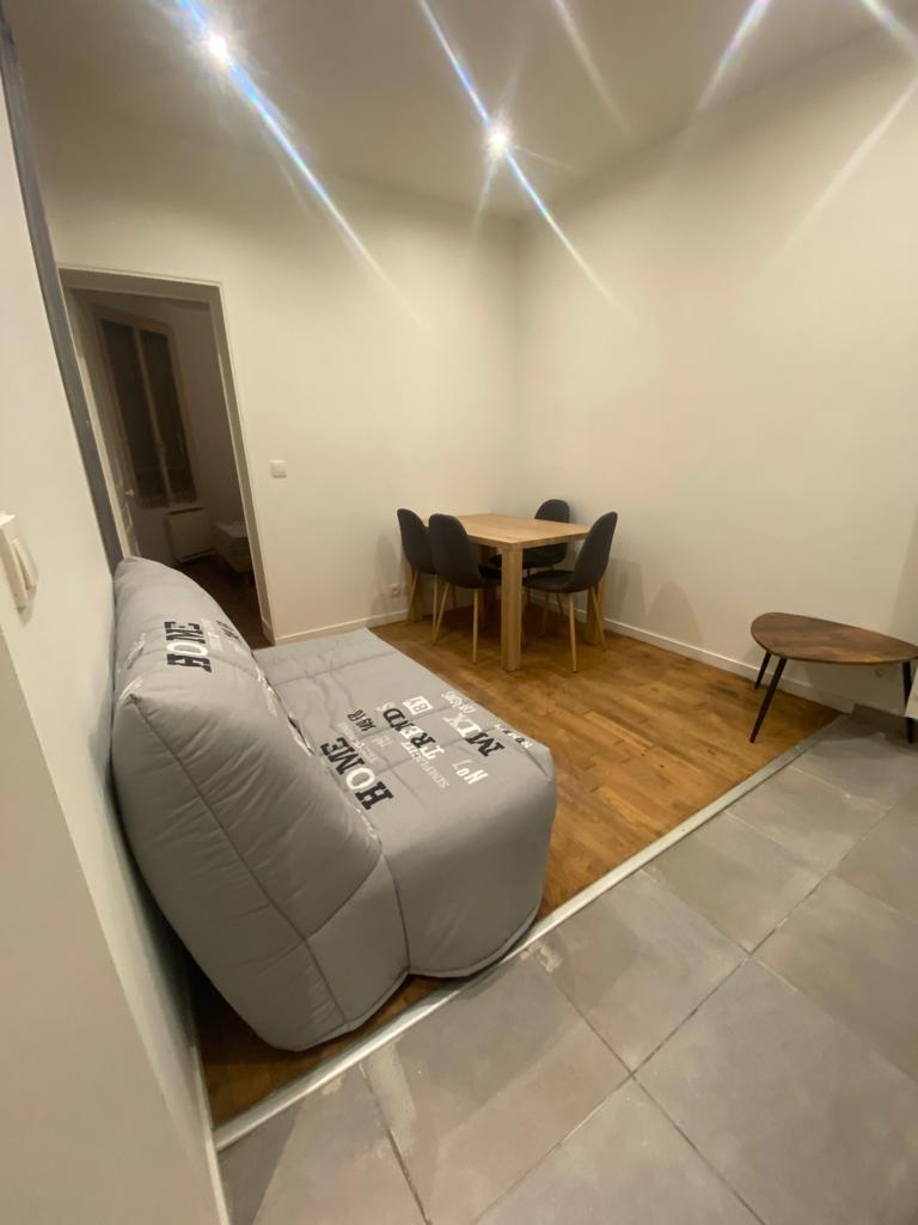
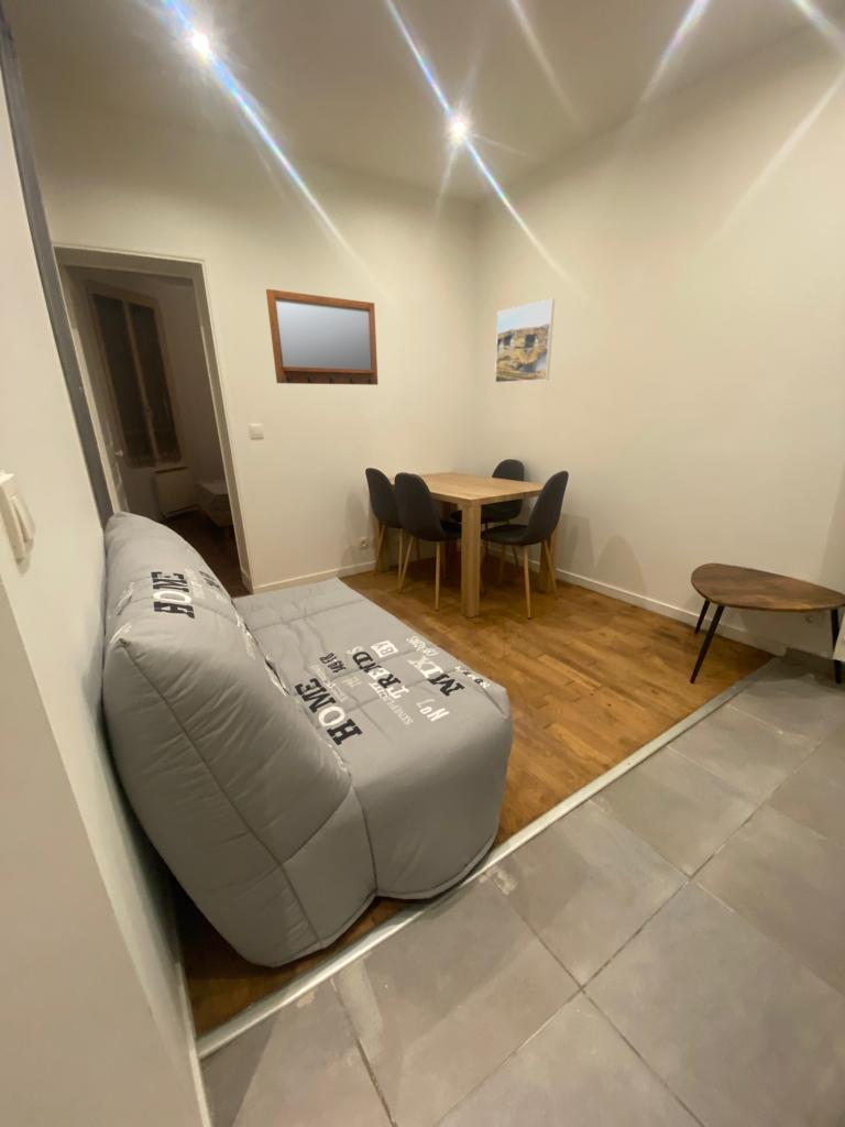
+ home mirror [265,288,378,386]
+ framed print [494,298,556,384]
